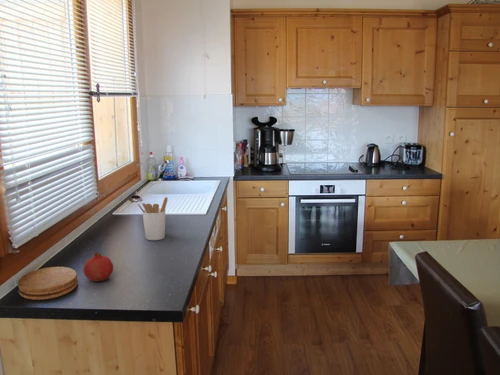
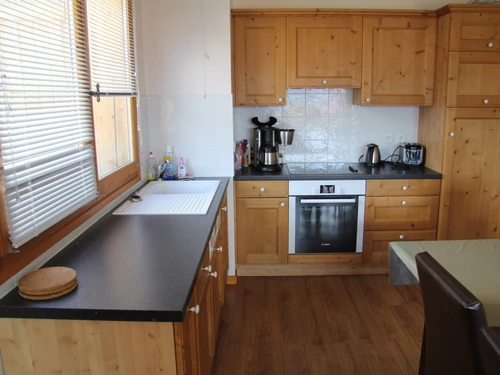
- utensil holder [136,196,169,241]
- fruit [83,251,114,282]
